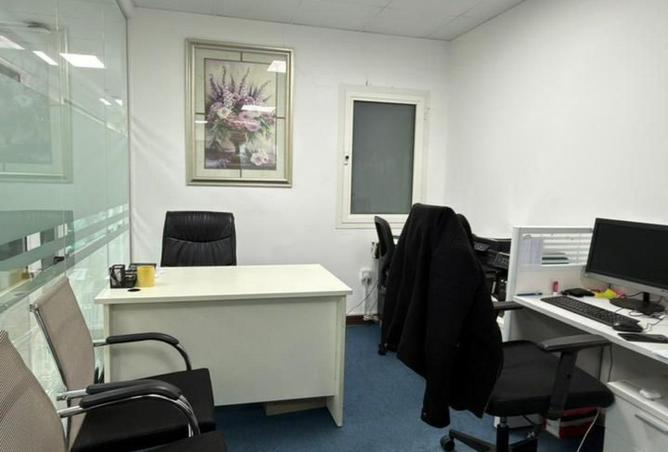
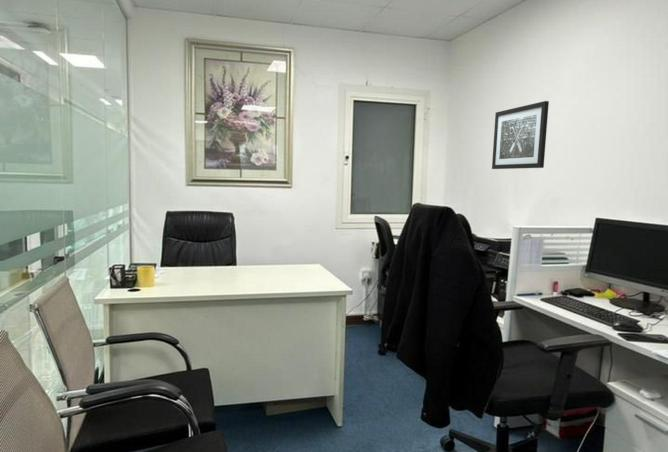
+ wall art [491,100,550,170]
